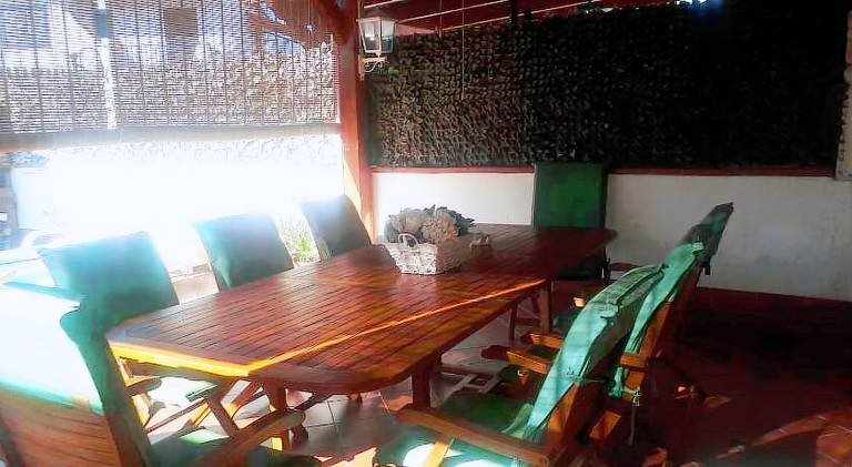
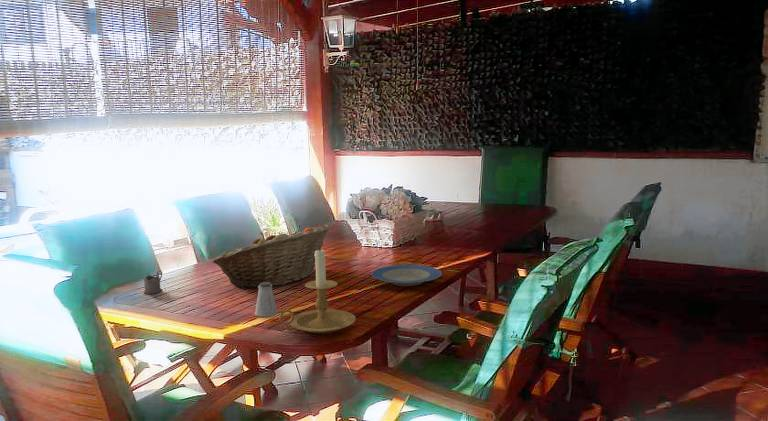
+ saltshaker [254,282,279,318]
+ candle holder [277,246,357,334]
+ tea glass holder [142,269,163,295]
+ plate [370,264,443,287]
+ fruit basket [212,224,331,290]
